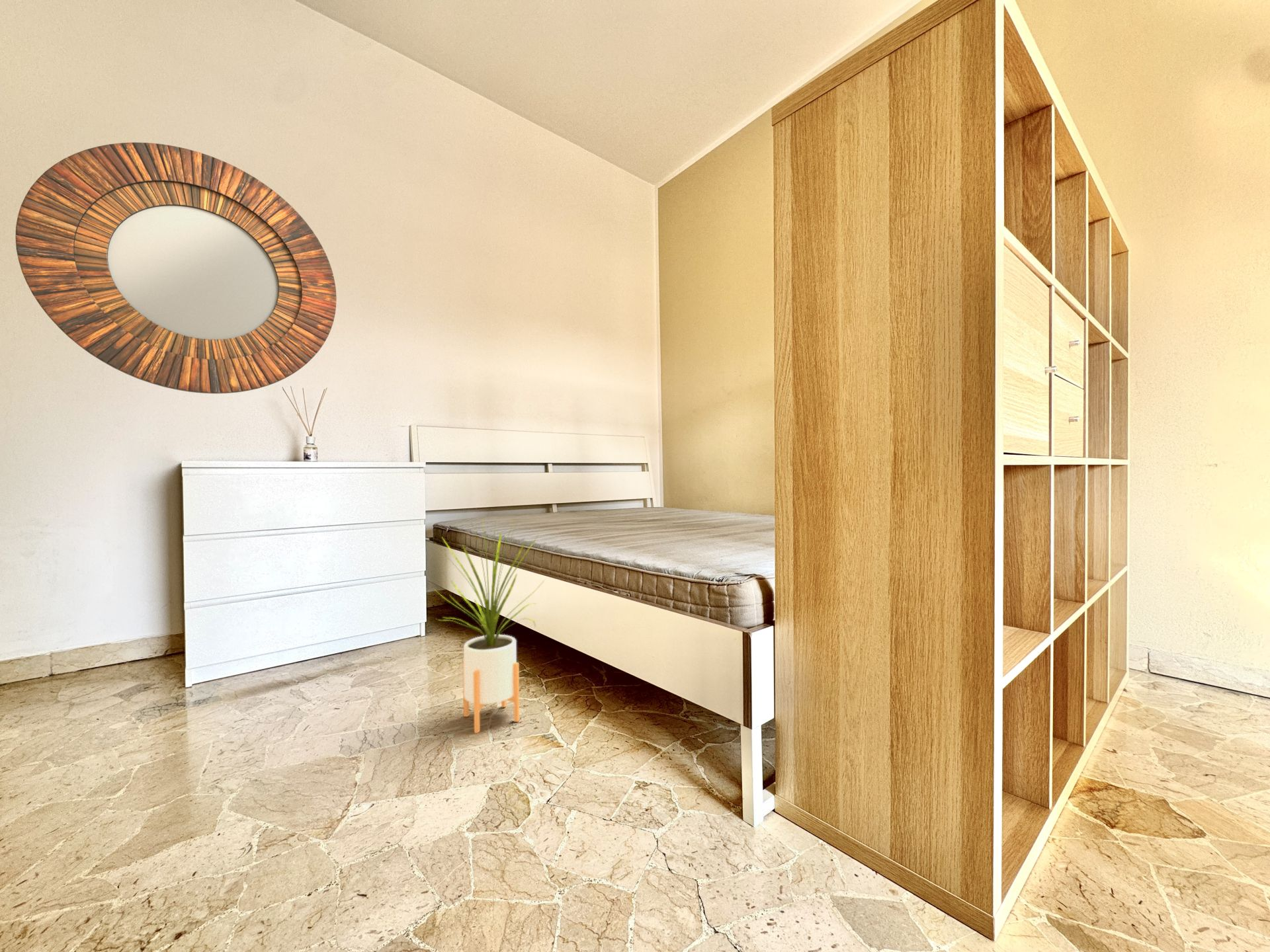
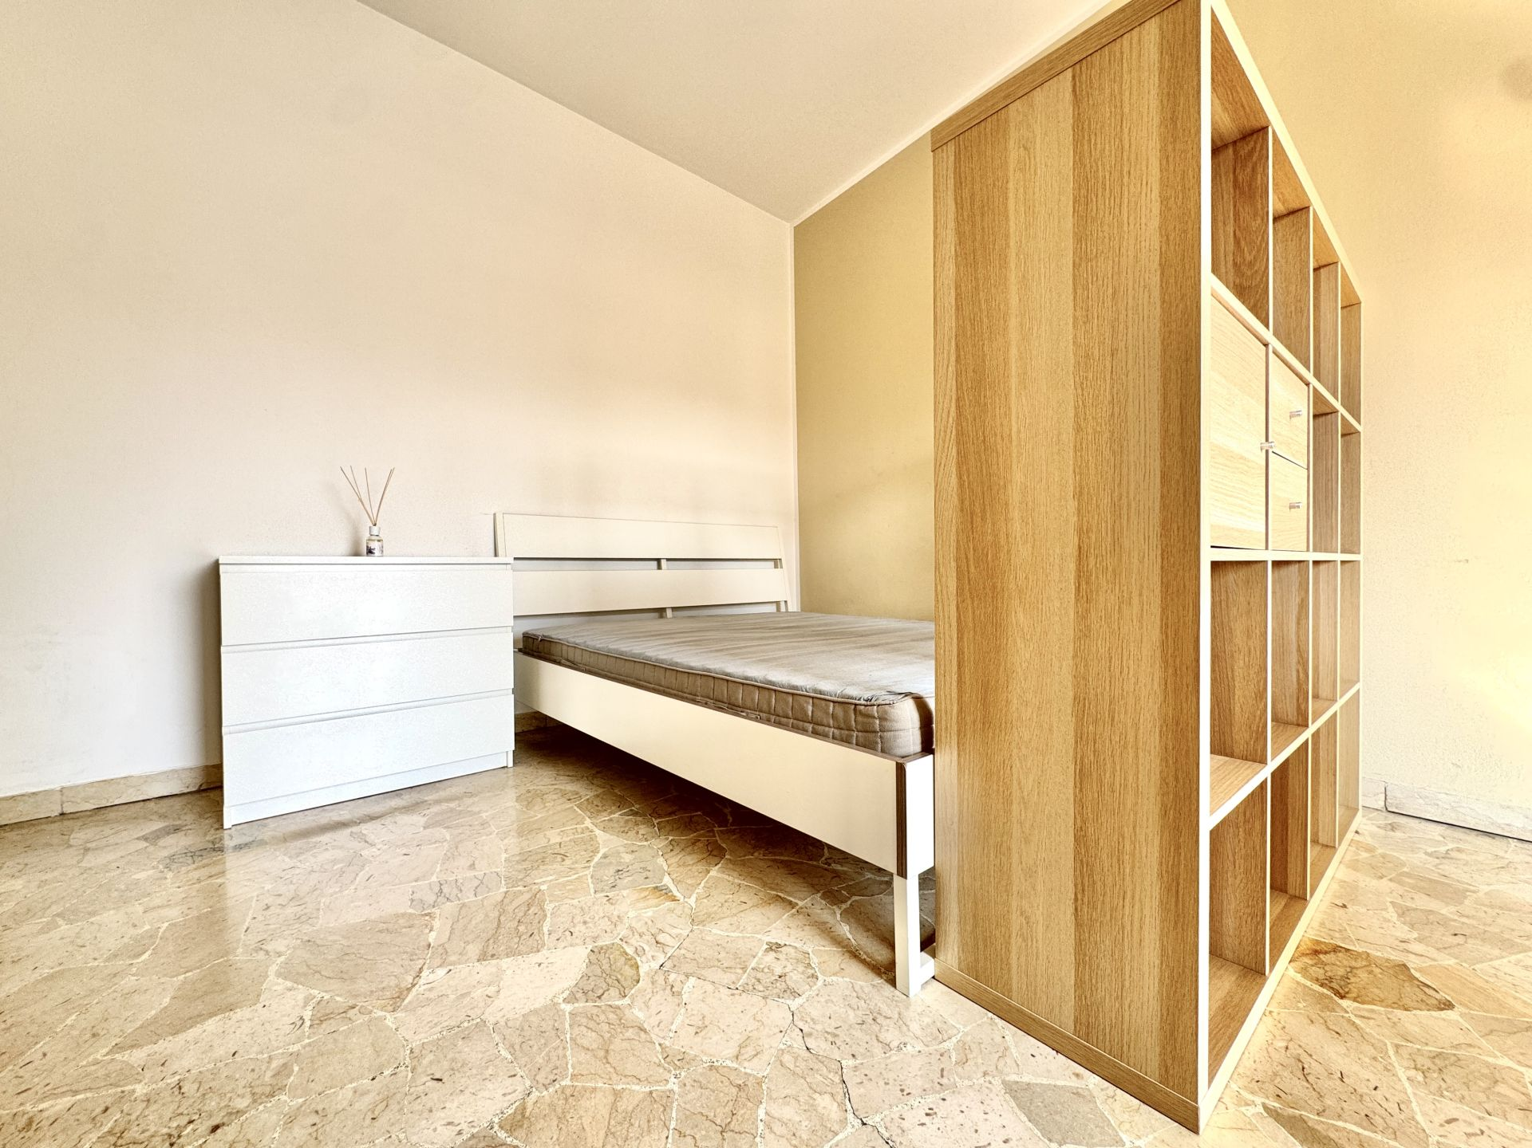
- house plant [432,516,545,734]
- home mirror [15,141,337,394]
